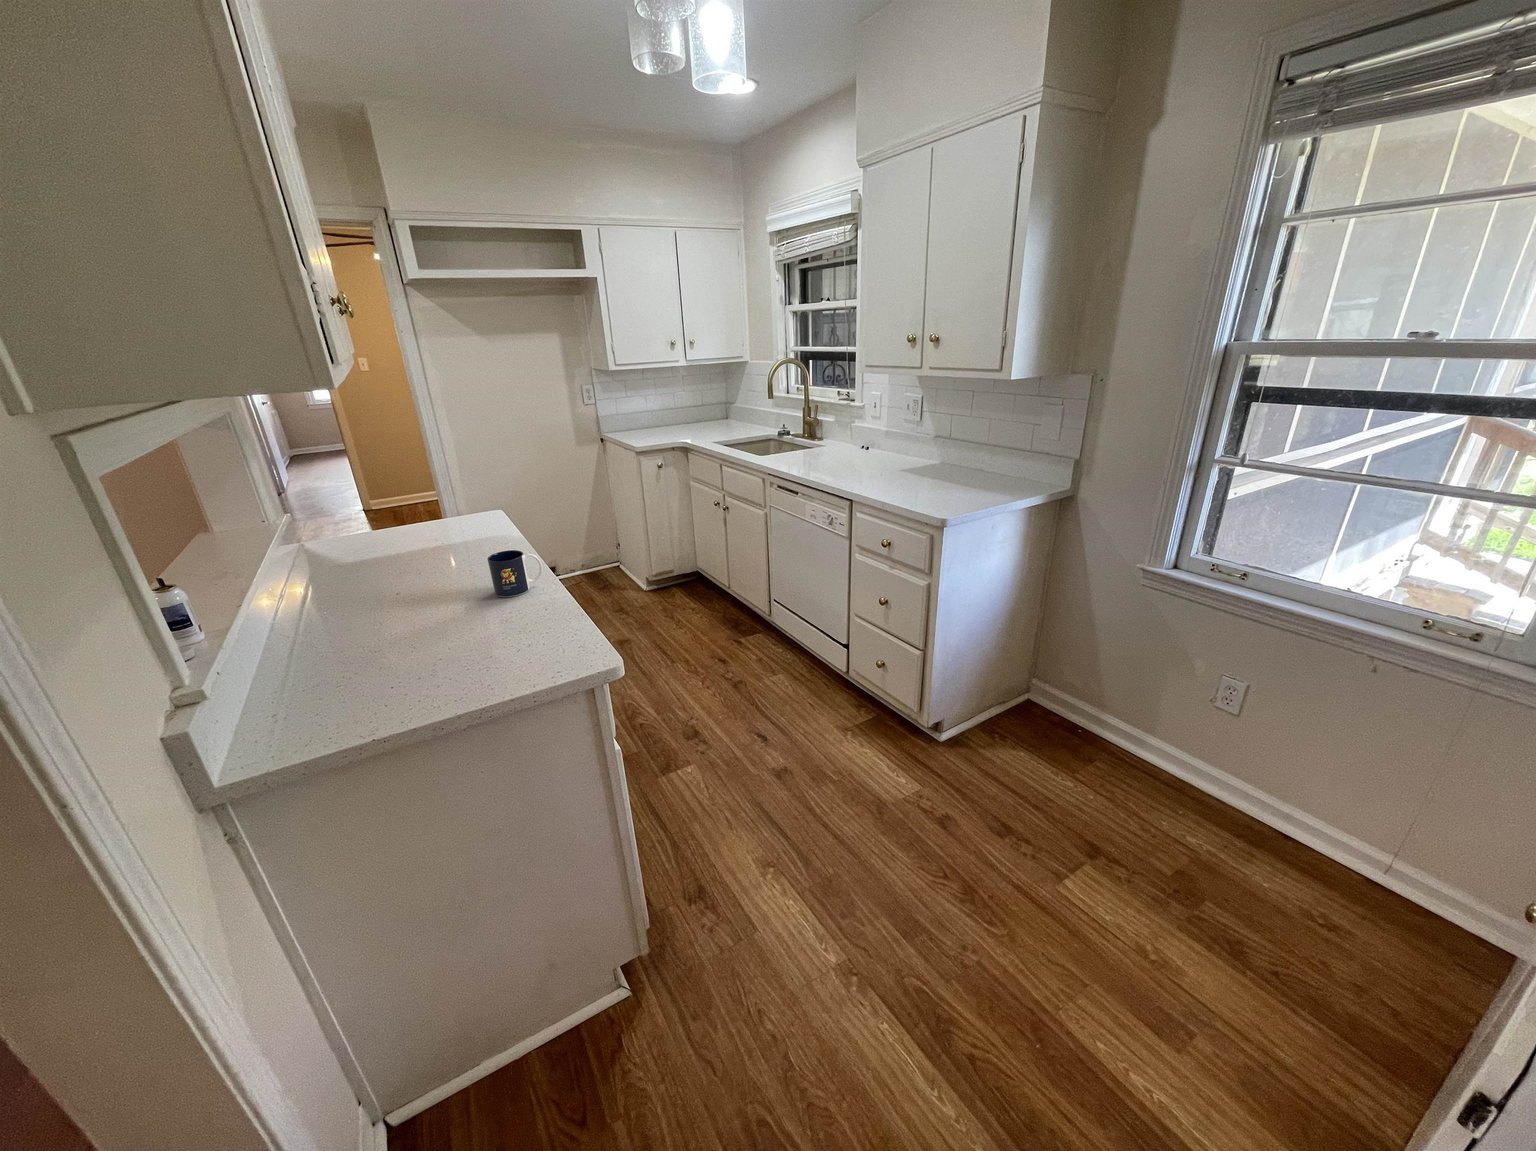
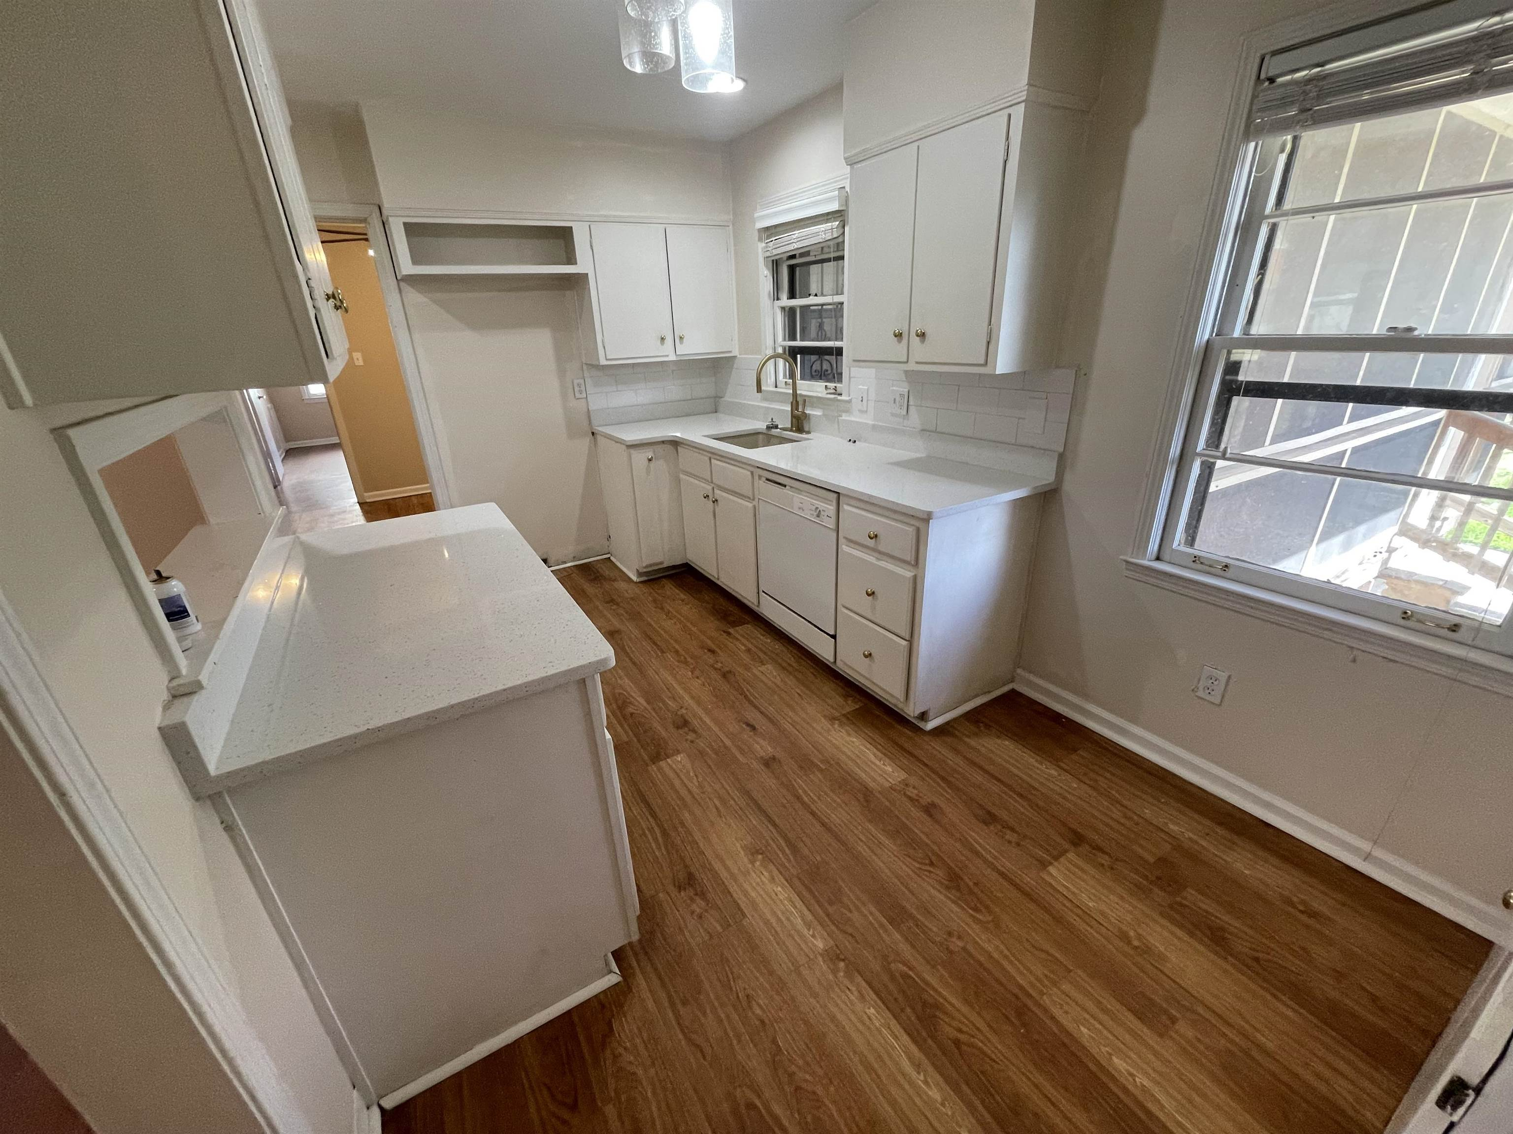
- mug [487,550,543,597]
